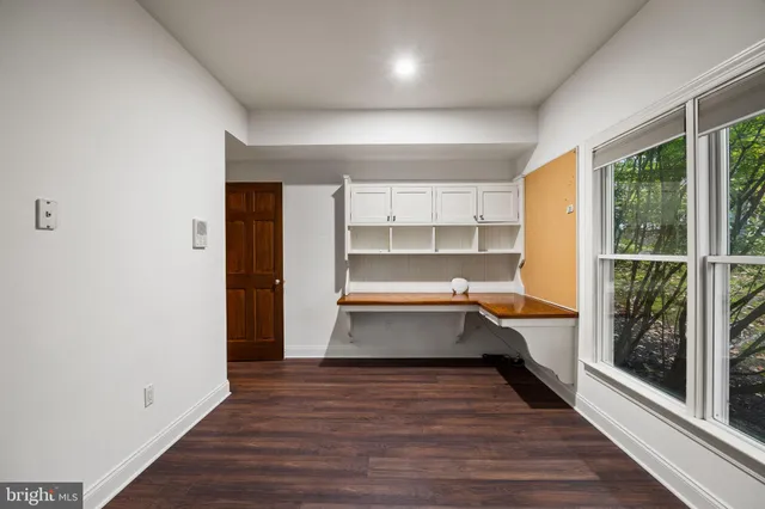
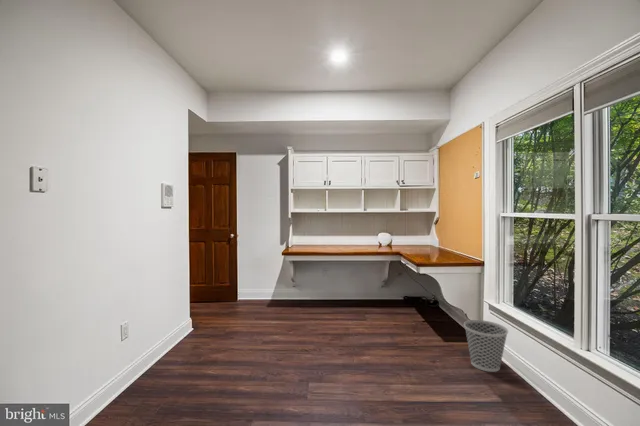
+ wastebasket [463,319,509,373]
